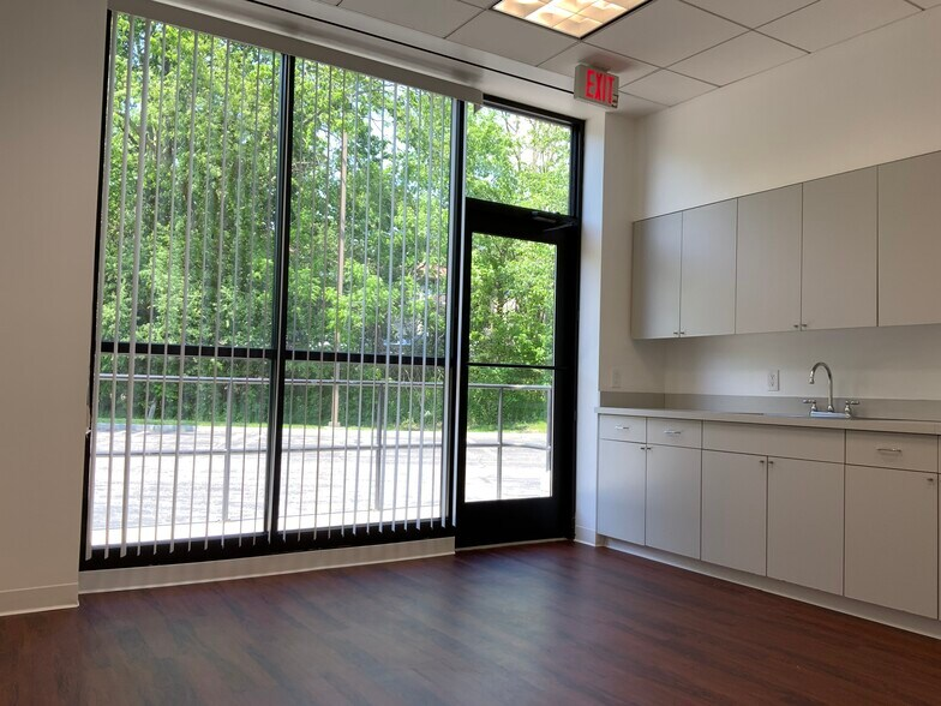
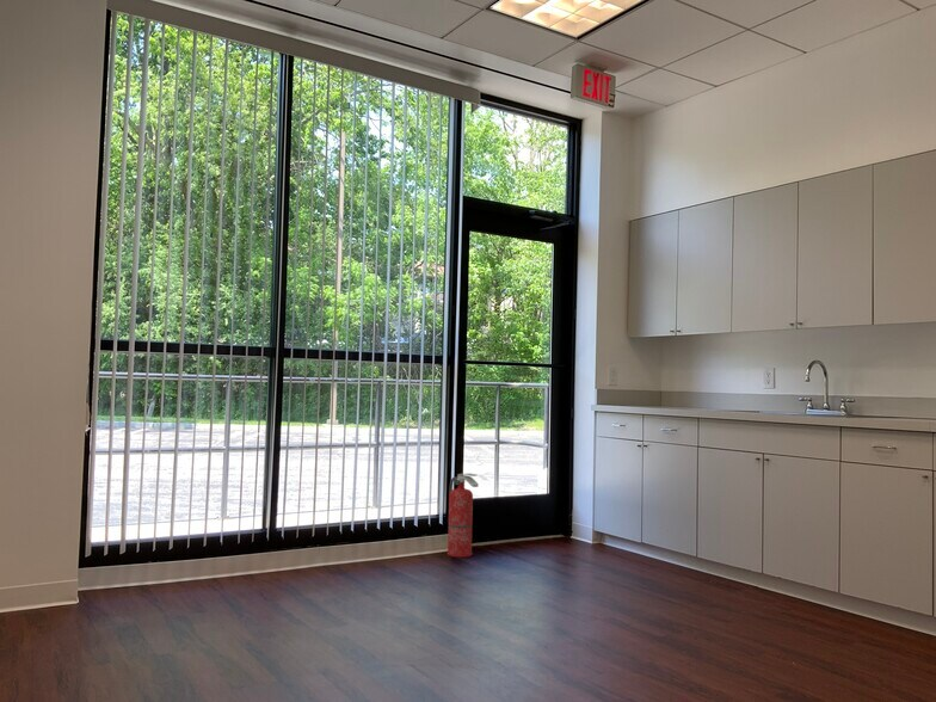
+ fire extinguisher [447,472,480,559]
